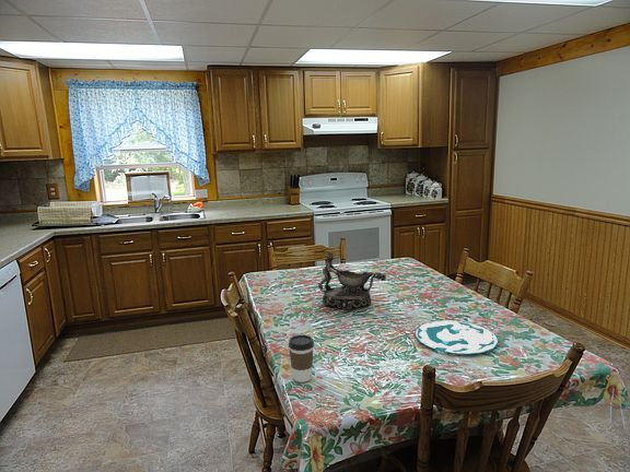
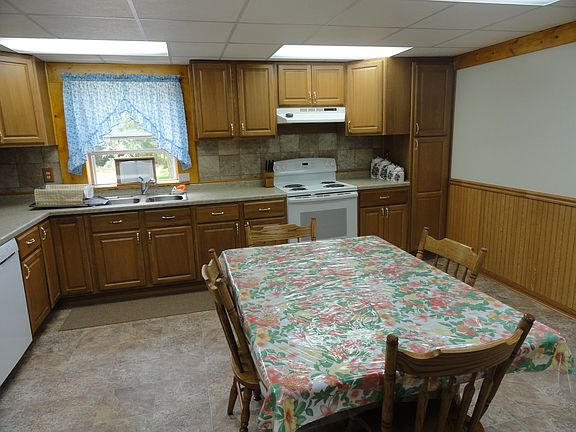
- decorative bowl [317,250,387,310]
- plate [413,319,500,355]
- coffee cup [288,333,315,384]
